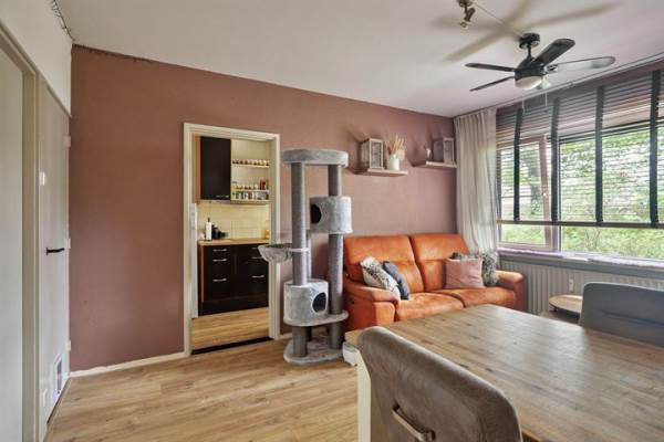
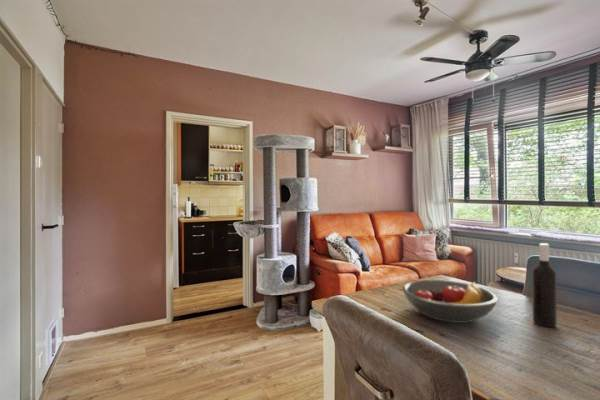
+ wine bottle [532,242,558,328]
+ fruit bowl [401,279,500,324]
